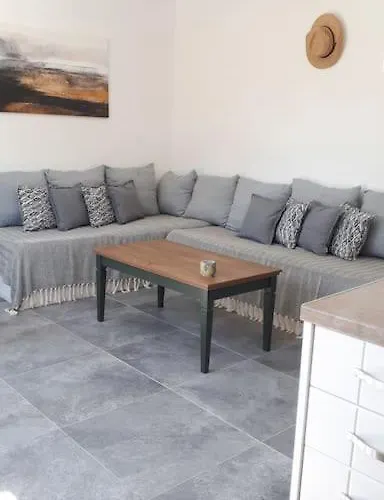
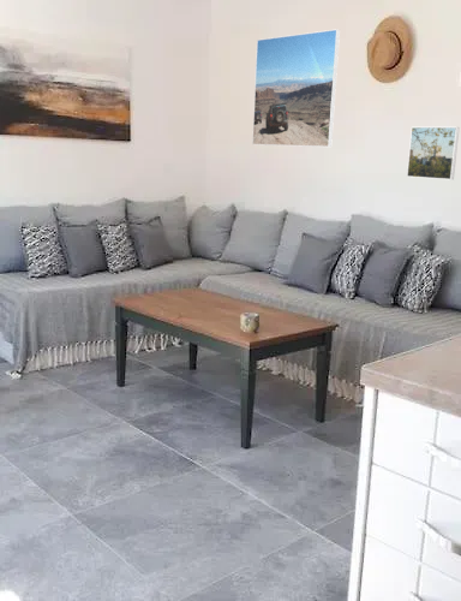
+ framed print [251,28,341,148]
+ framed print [406,126,461,180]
